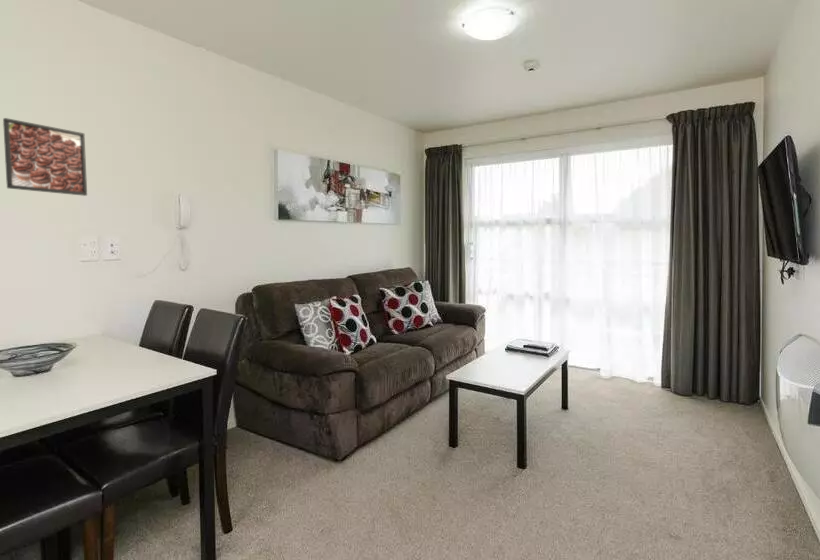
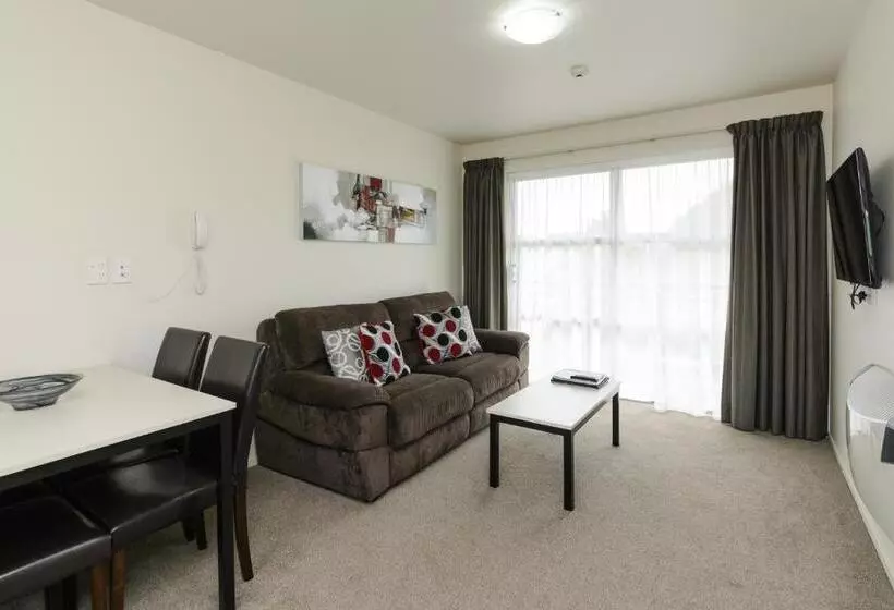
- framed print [2,117,88,197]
